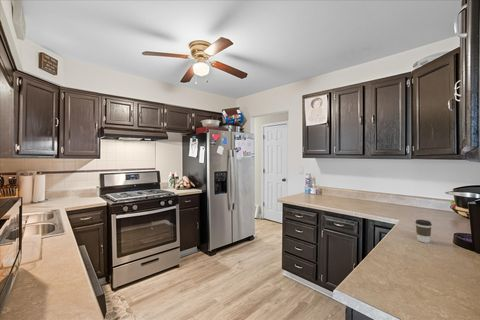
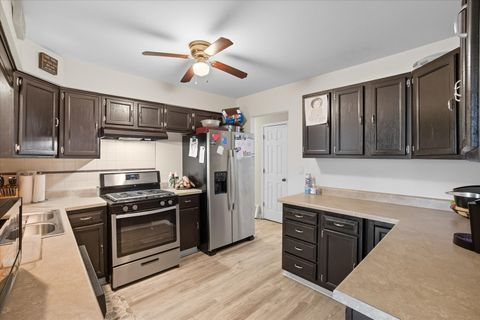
- coffee cup [414,219,433,244]
